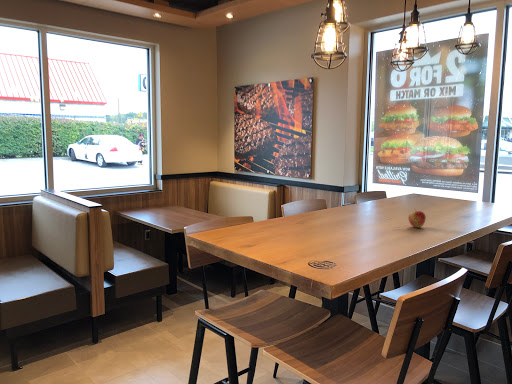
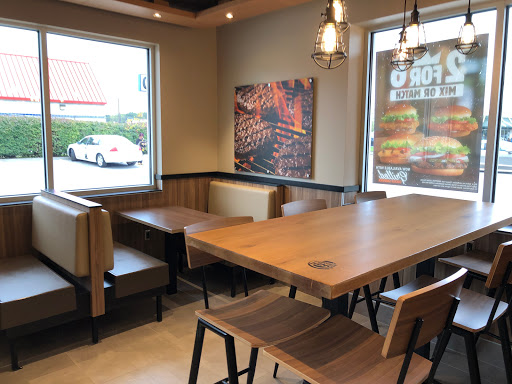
- apple [407,207,427,229]
